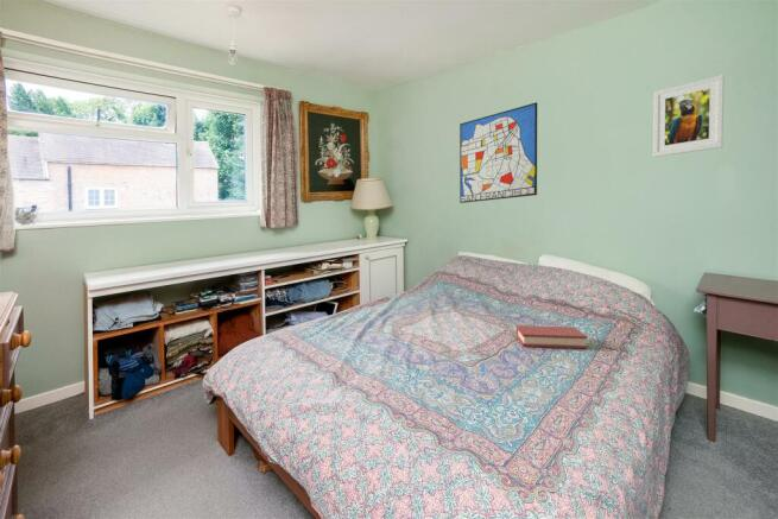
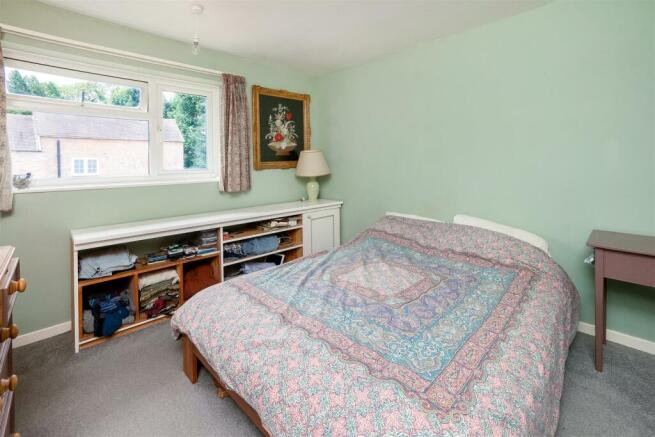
- wall art [458,101,538,204]
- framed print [652,74,725,158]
- hardback book [515,324,588,349]
